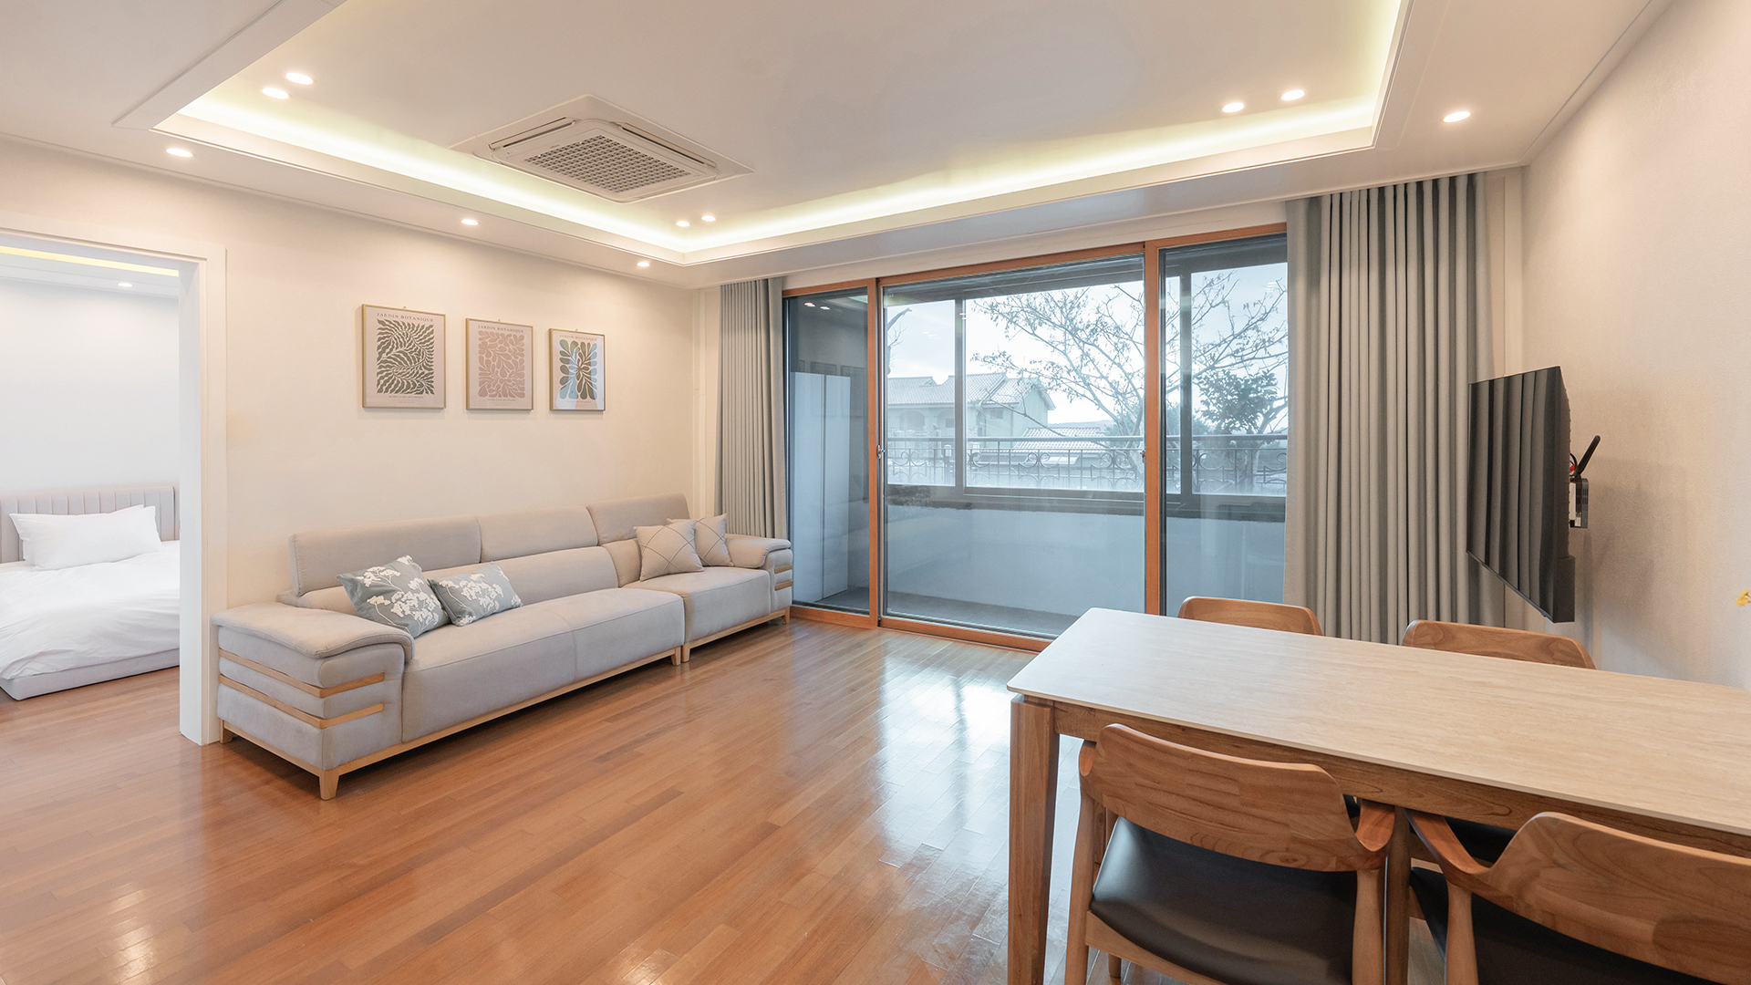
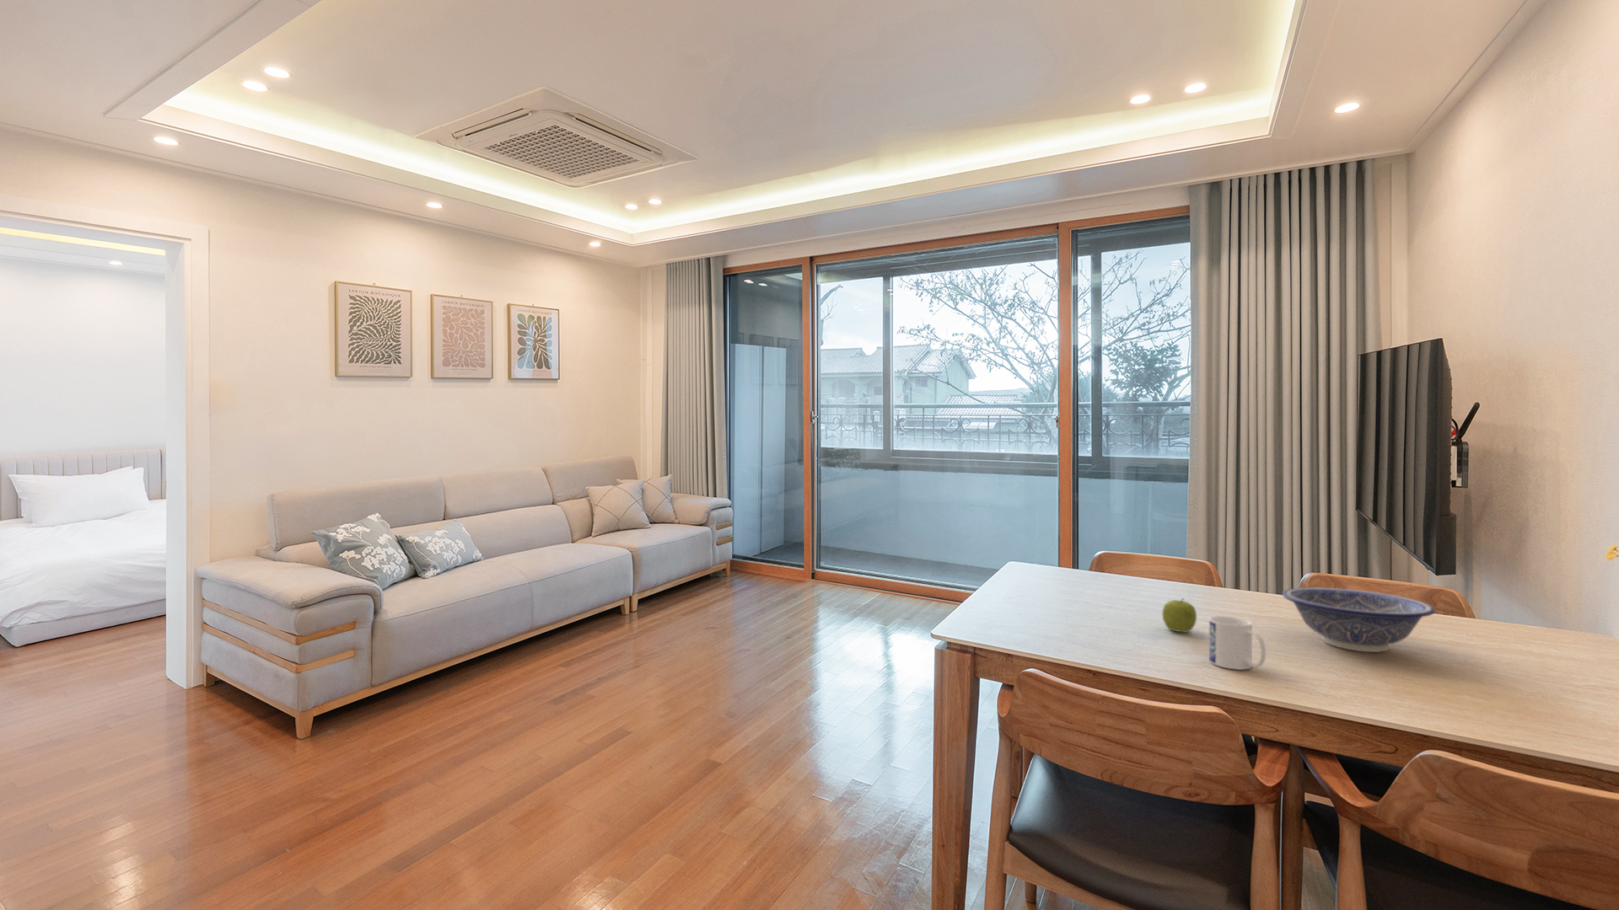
+ decorative bowl [1282,587,1436,653]
+ mug [1209,616,1267,671]
+ fruit [1161,598,1198,633]
